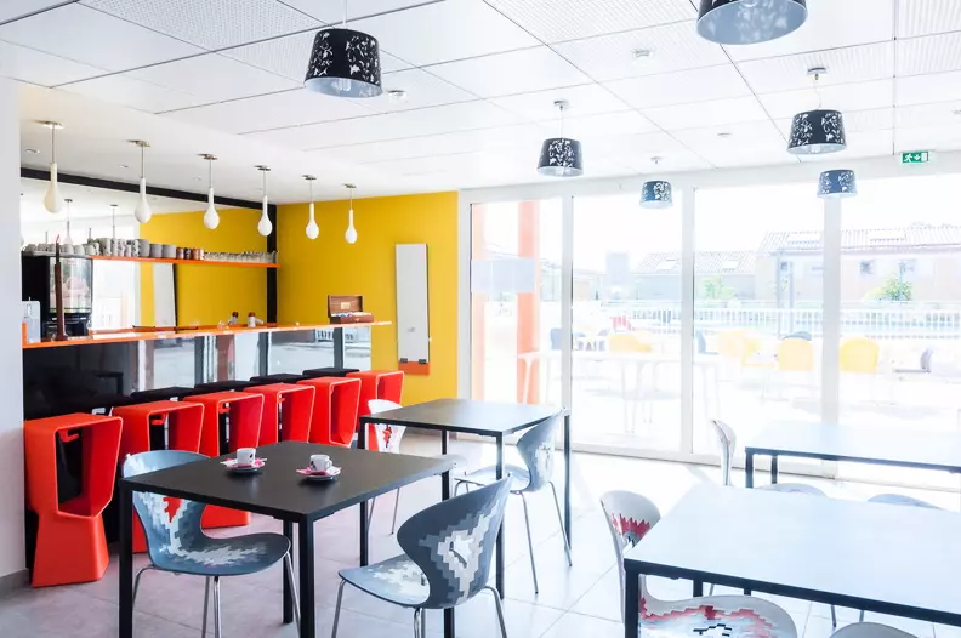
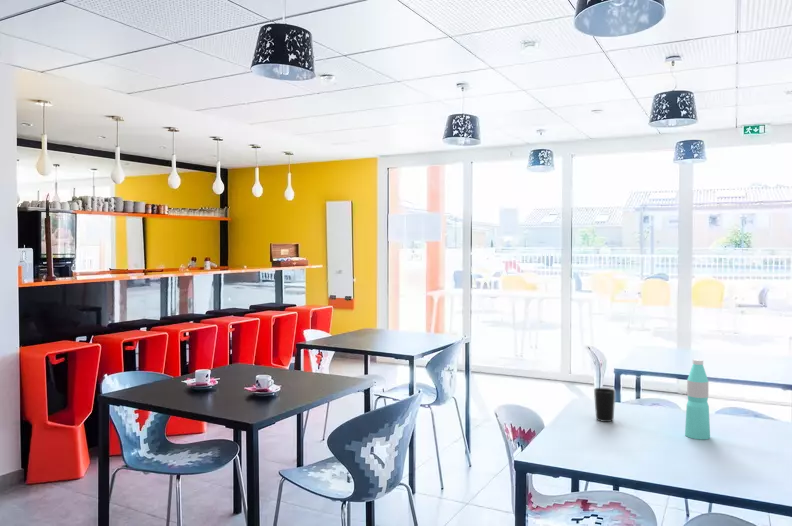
+ cup [593,387,616,423]
+ water bottle [684,358,711,440]
